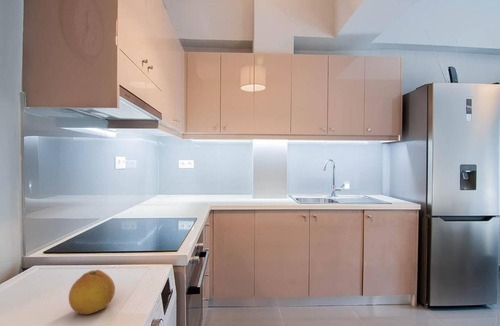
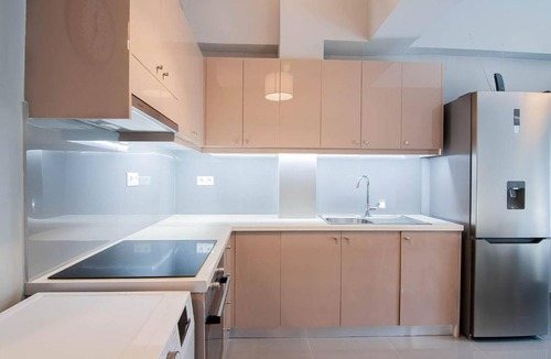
- fruit [68,269,116,315]
